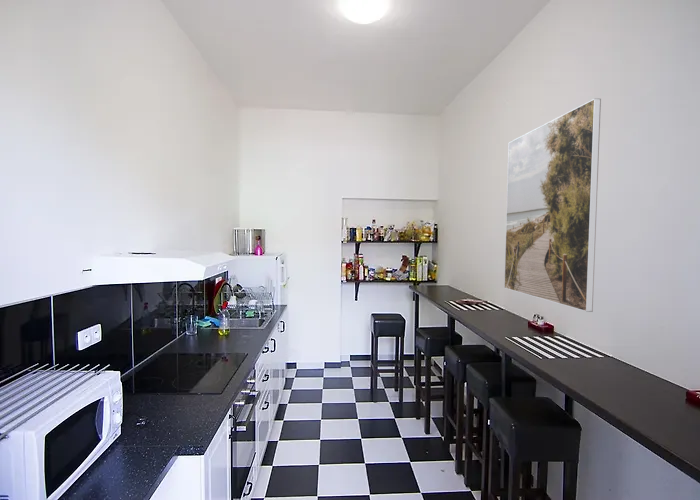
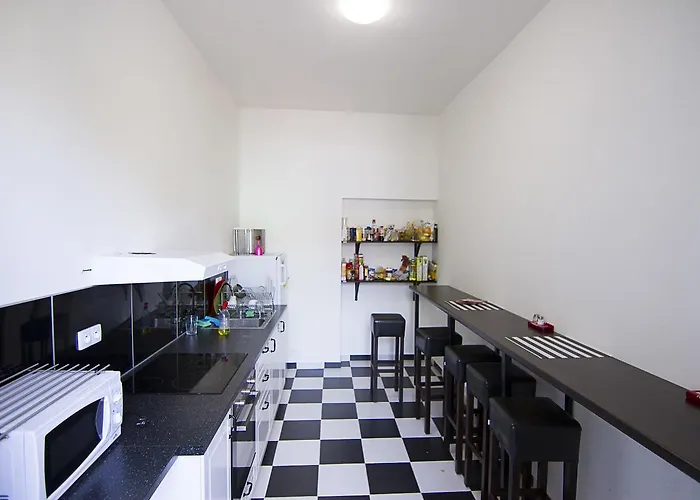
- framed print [503,97,602,313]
